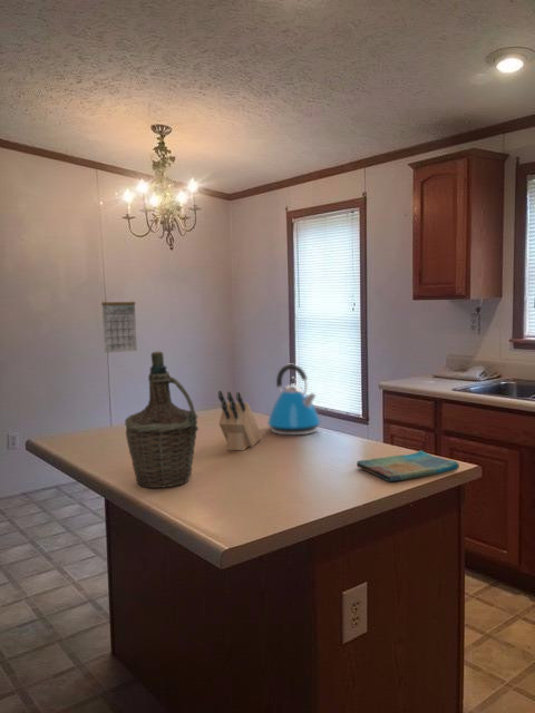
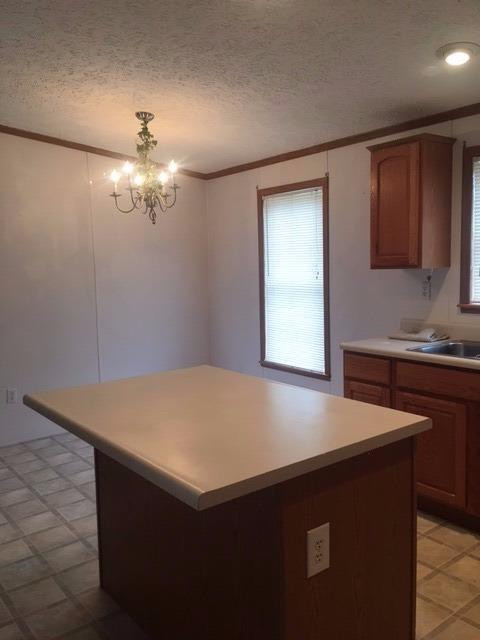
- calendar [100,292,138,354]
- bottle [124,350,200,489]
- knife block [217,390,263,451]
- dish towel [356,449,460,484]
- kettle [266,363,321,436]
